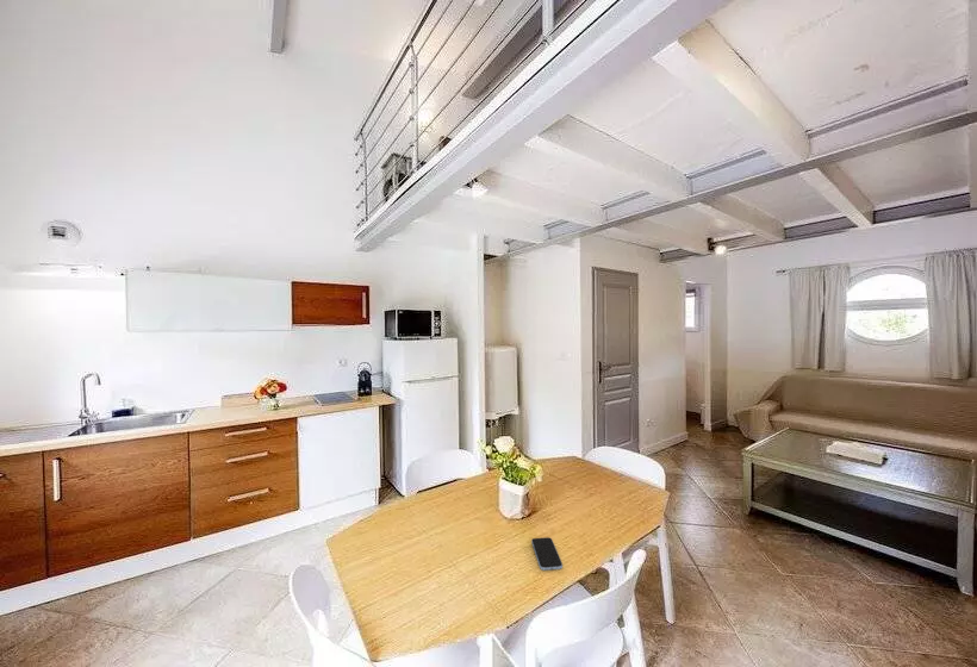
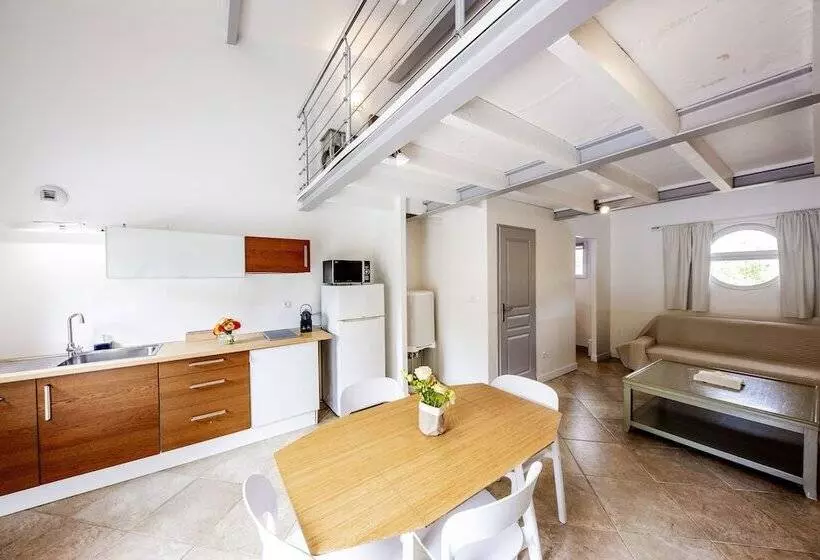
- smartphone [530,536,564,571]
